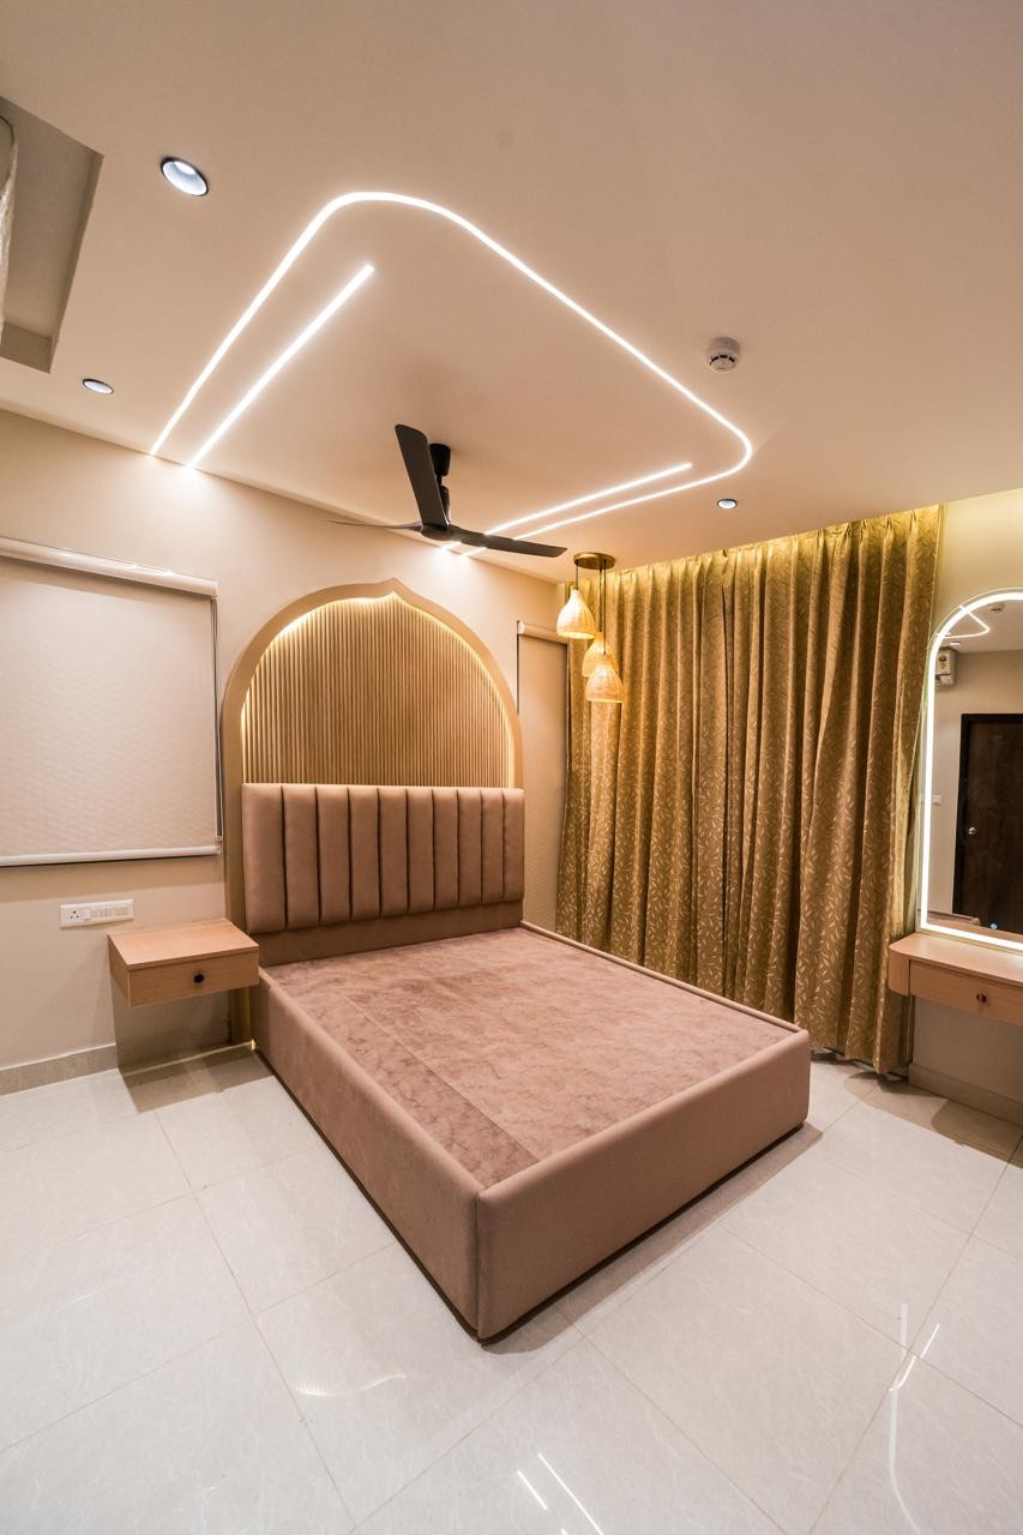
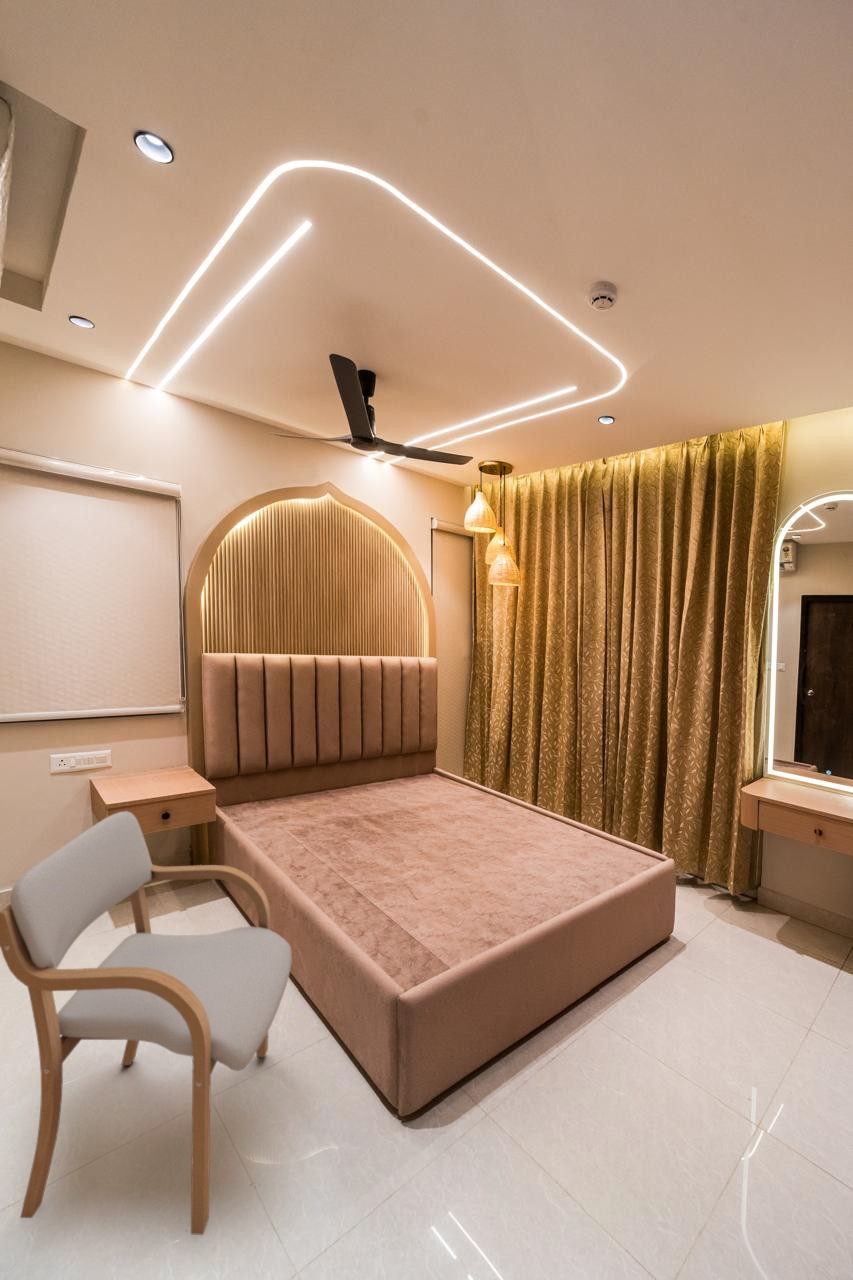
+ armchair [0,810,293,1236]
